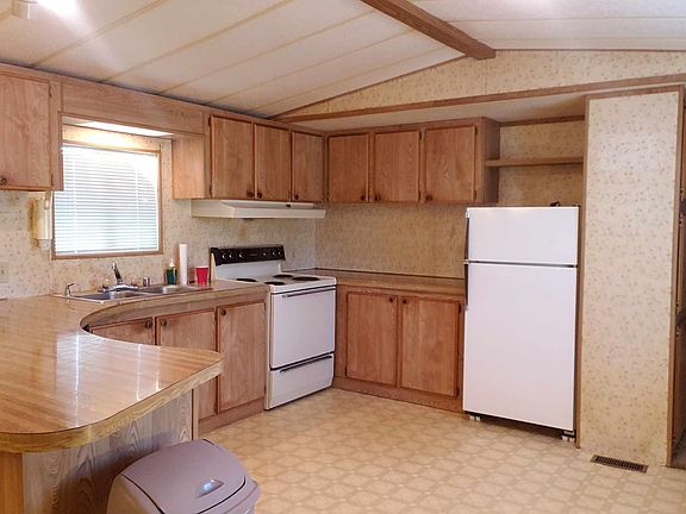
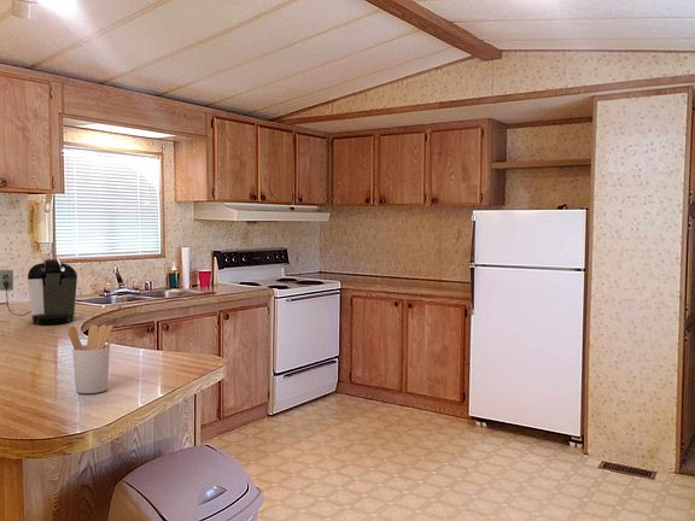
+ coffee maker [0,258,78,326]
+ utensil holder [66,323,118,394]
